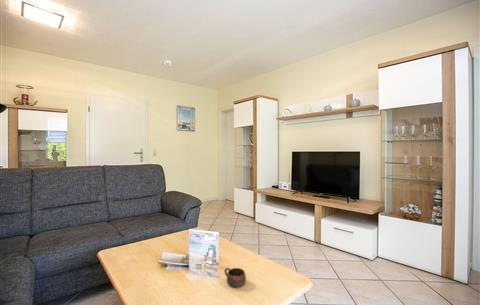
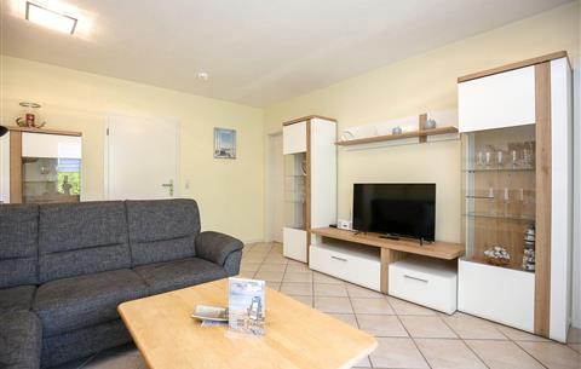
- cup [224,267,247,288]
